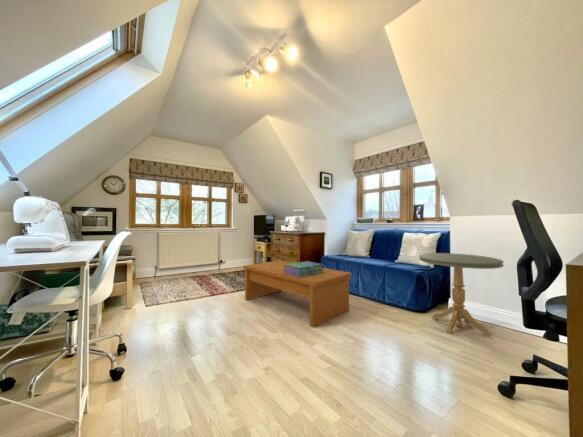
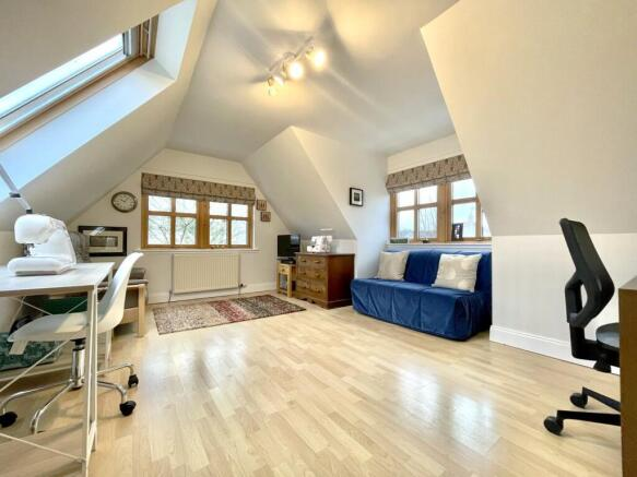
- stack of books [283,260,324,278]
- side table [418,252,505,337]
- coffee table [242,259,353,329]
